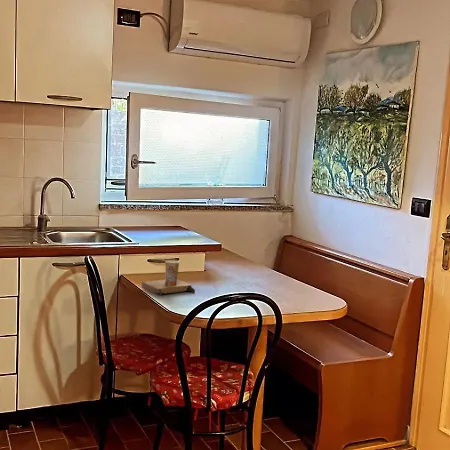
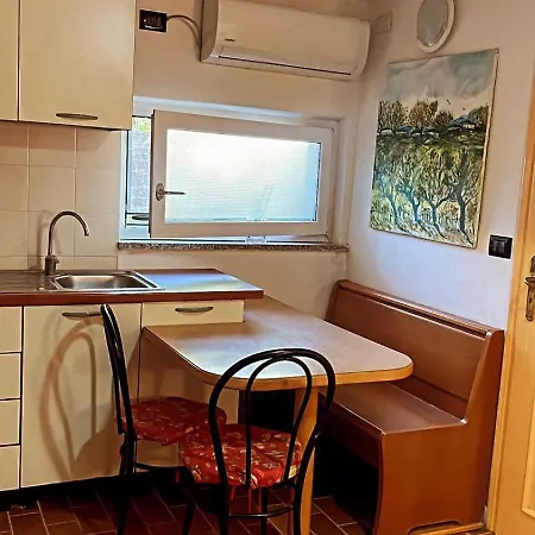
- cup [141,259,196,297]
